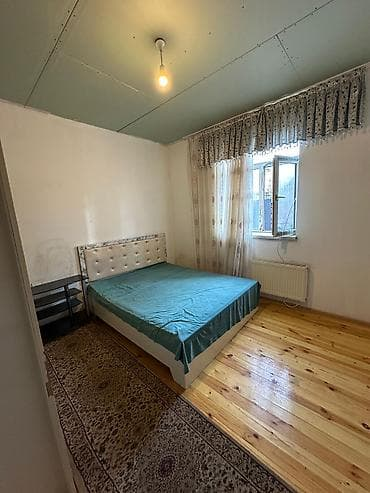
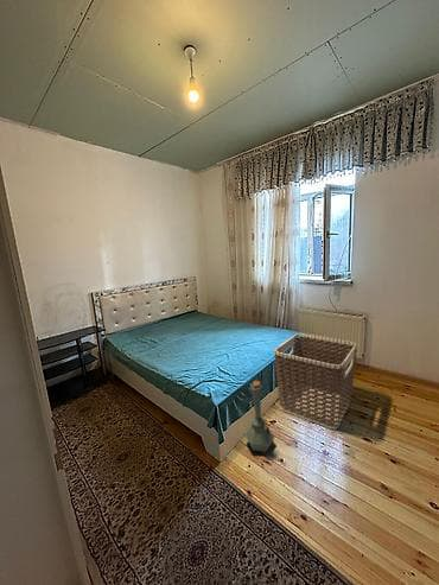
+ lantern [243,380,275,453]
+ clothes hamper [273,332,358,430]
